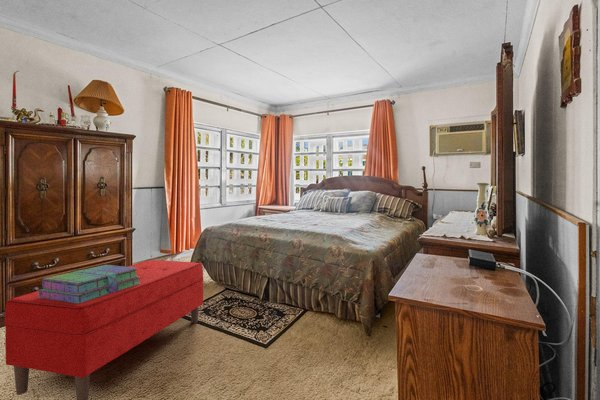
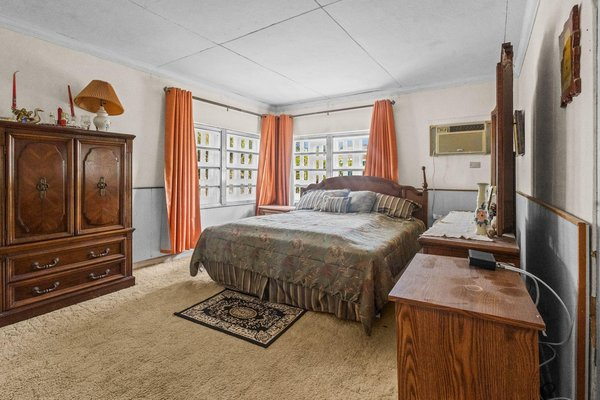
- stack of books [38,264,141,304]
- bench [4,259,204,400]
